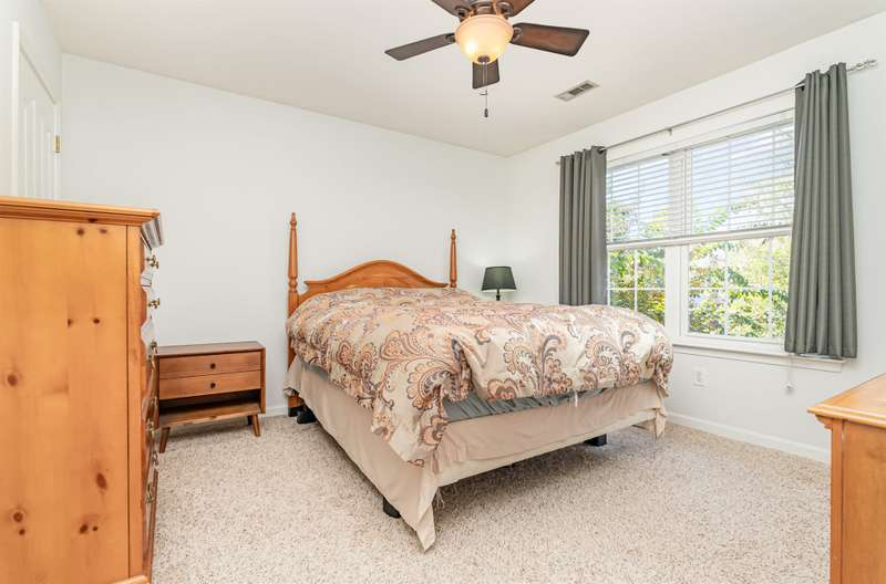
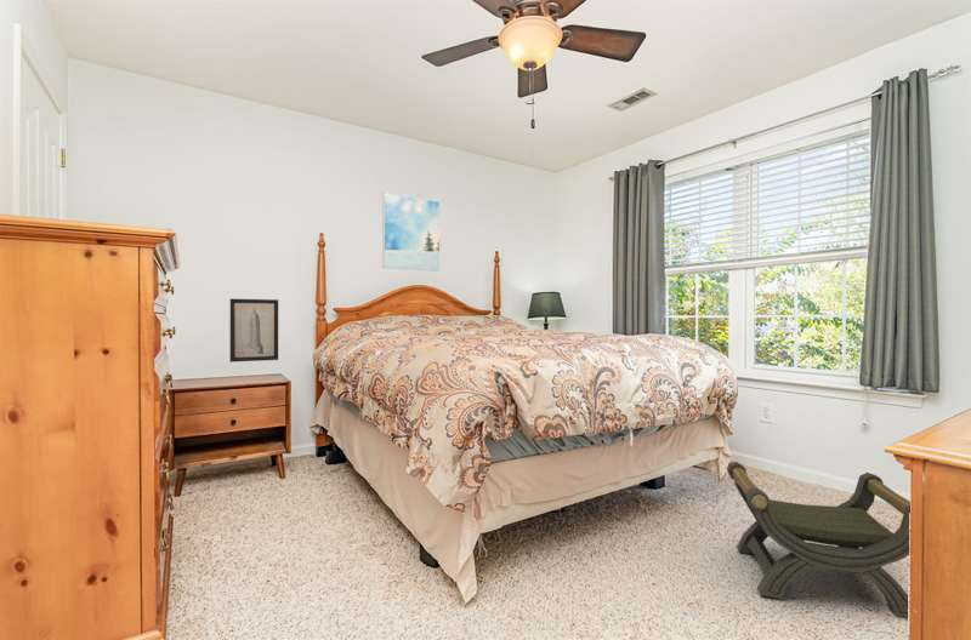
+ wall art [229,297,279,364]
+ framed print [381,192,442,273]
+ stool [726,461,912,621]
